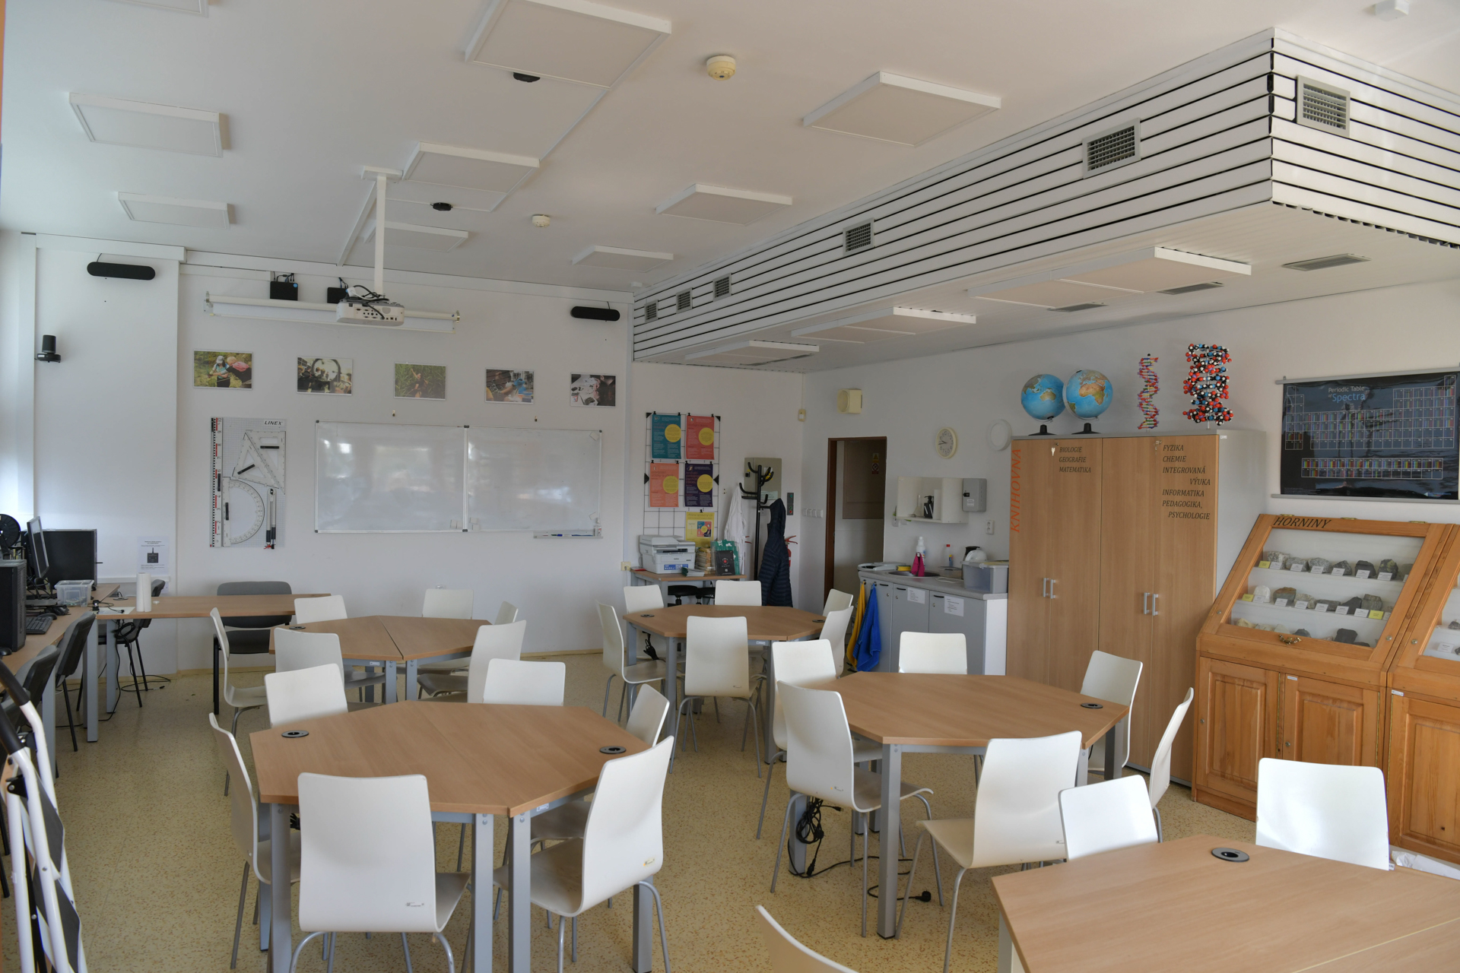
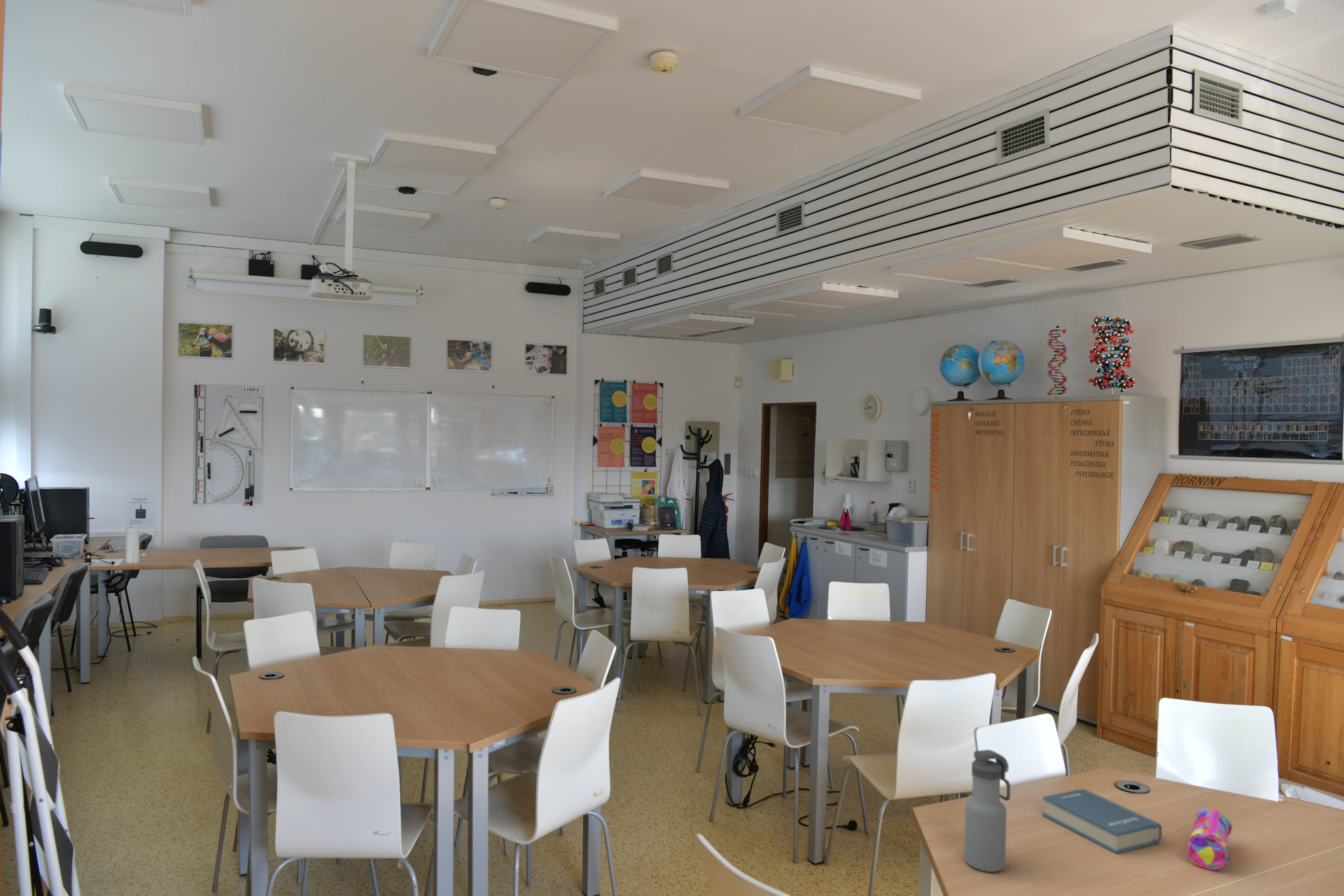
+ hardback book [1042,787,1163,855]
+ water bottle [963,749,1011,873]
+ pencil case [1187,807,1233,871]
